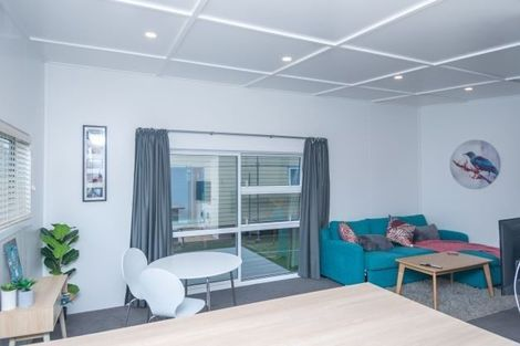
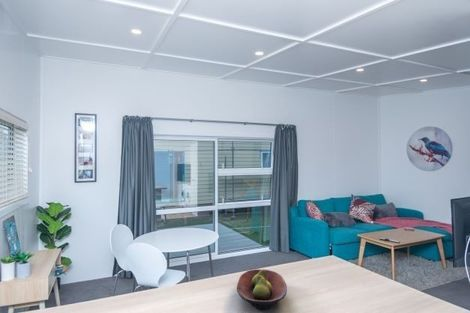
+ fruit bowl [236,268,288,310]
